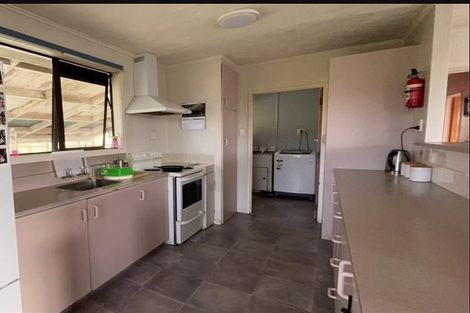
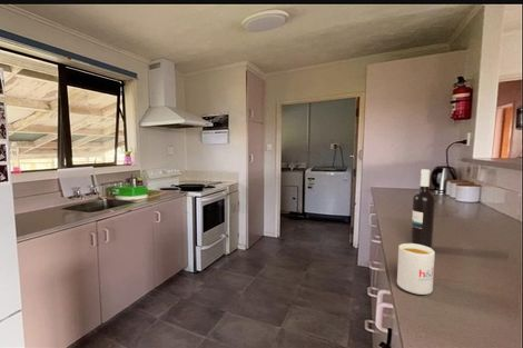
+ mug [396,242,436,296]
+ wine bottle [409,168,436,249]
